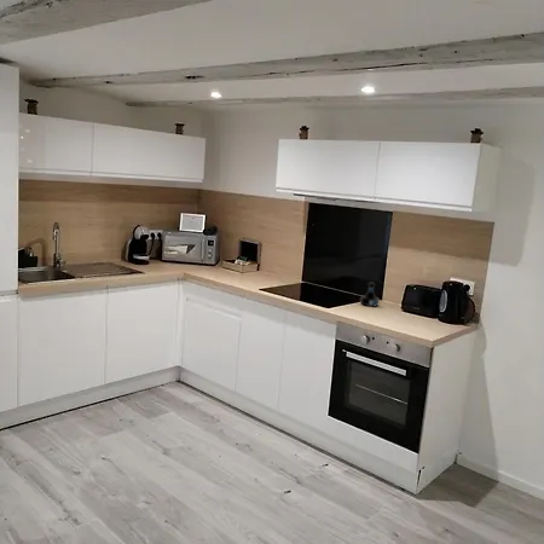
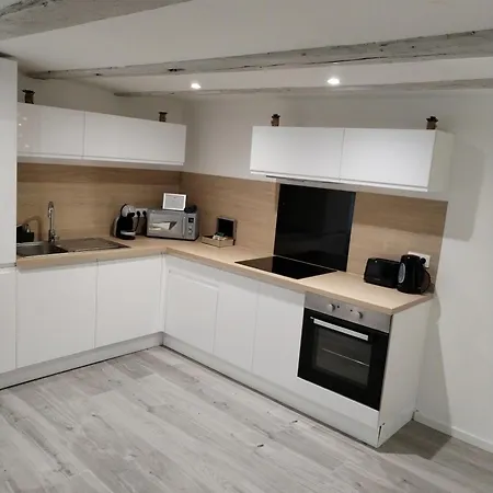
- tequila bottle [359,282,381,308]
